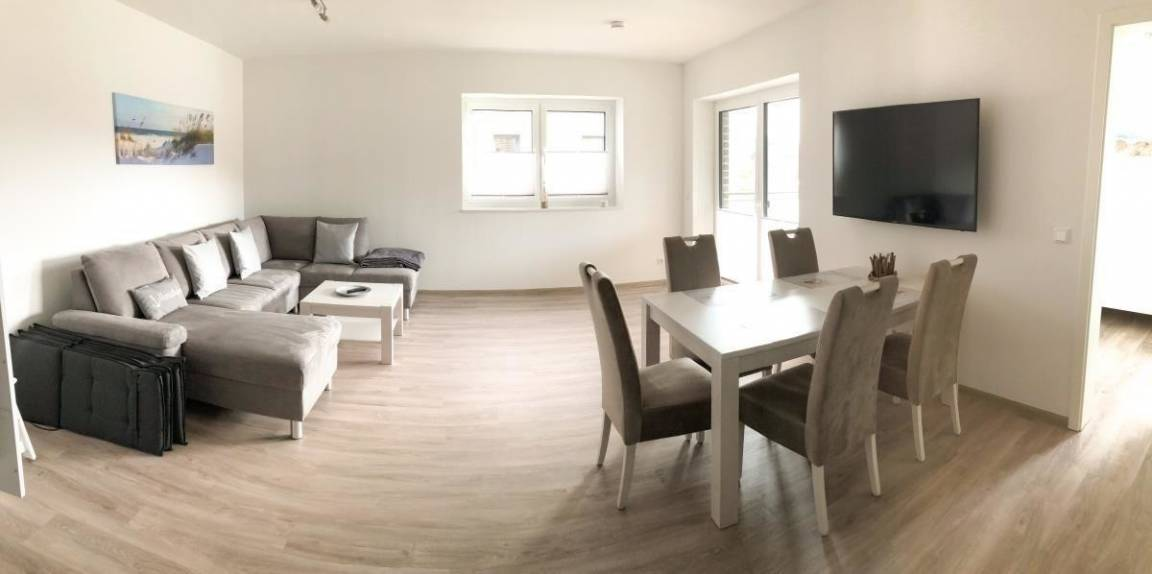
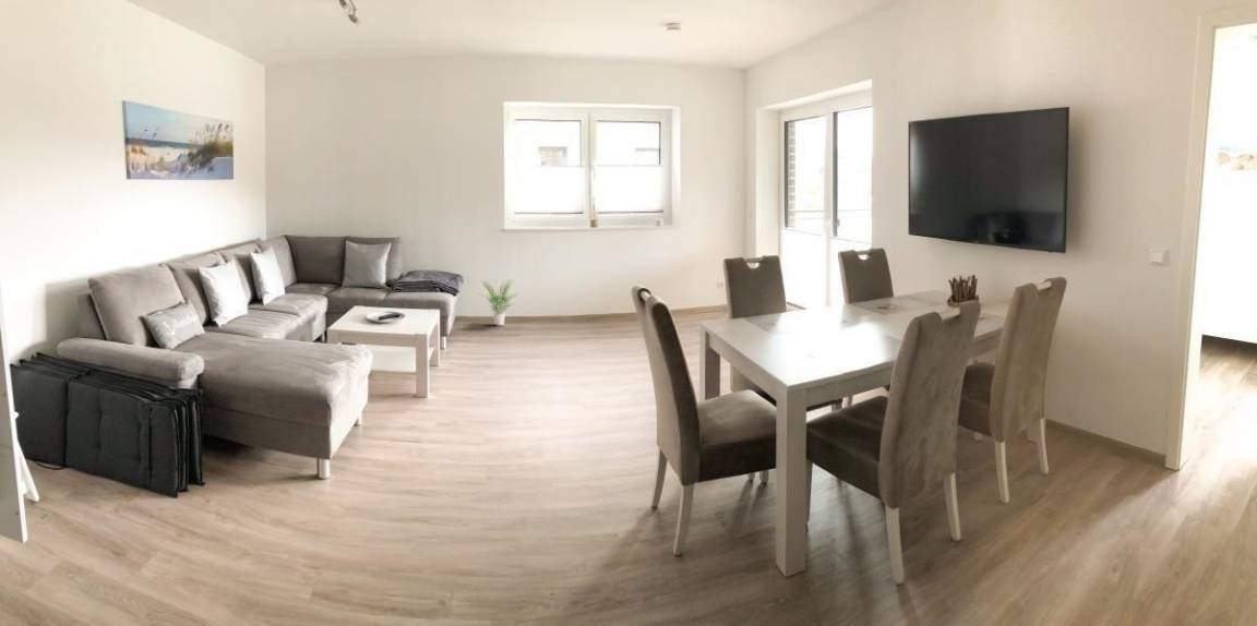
+ potted plant [477,277,520,326]
